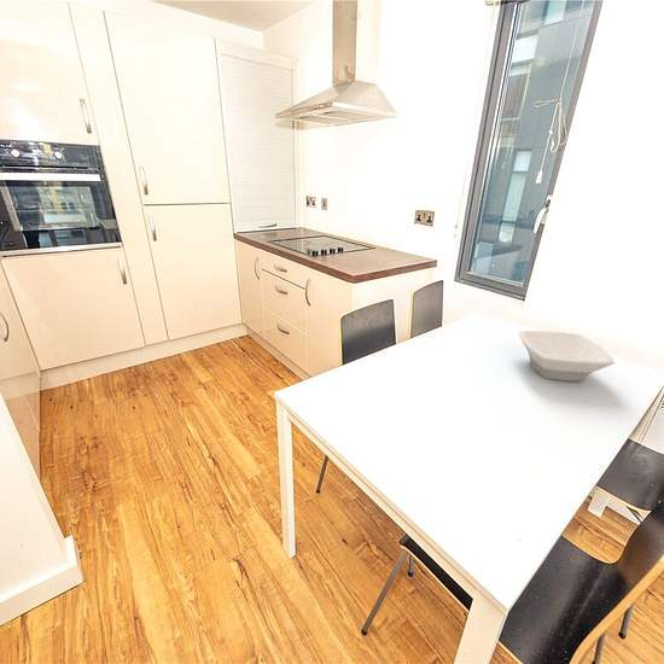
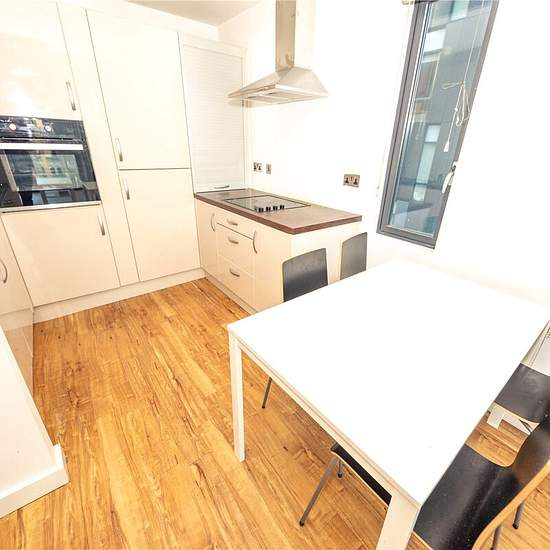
- bowl [518,328,616,383]
